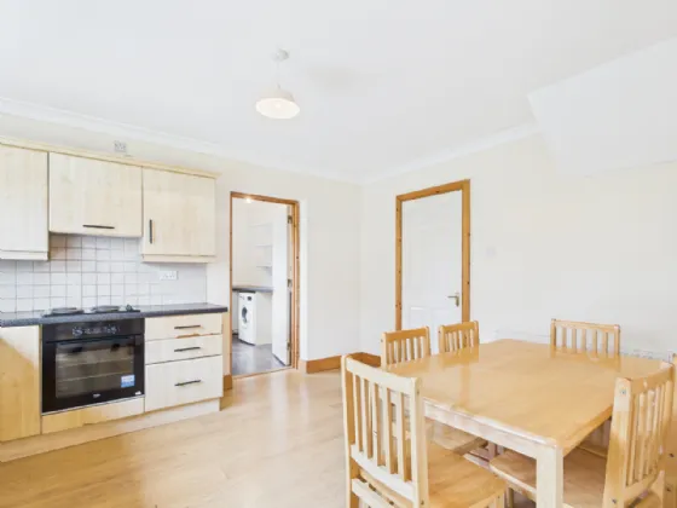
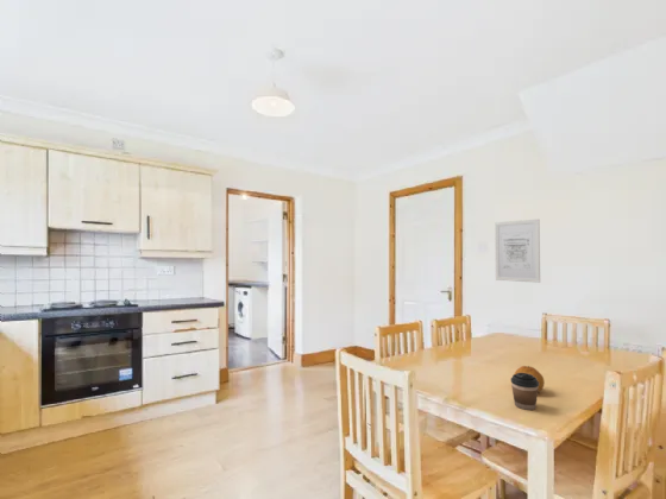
+ wall art [494,219,541,284]
+ coffee cup [510,373,539,411]
+ fruit [513,365,546,393]
